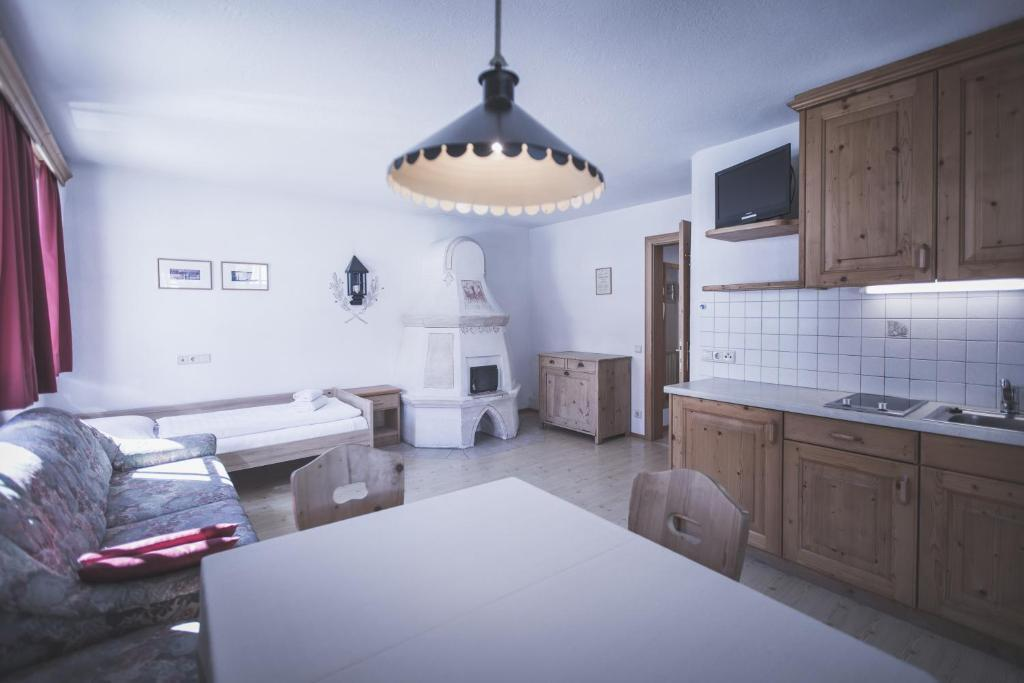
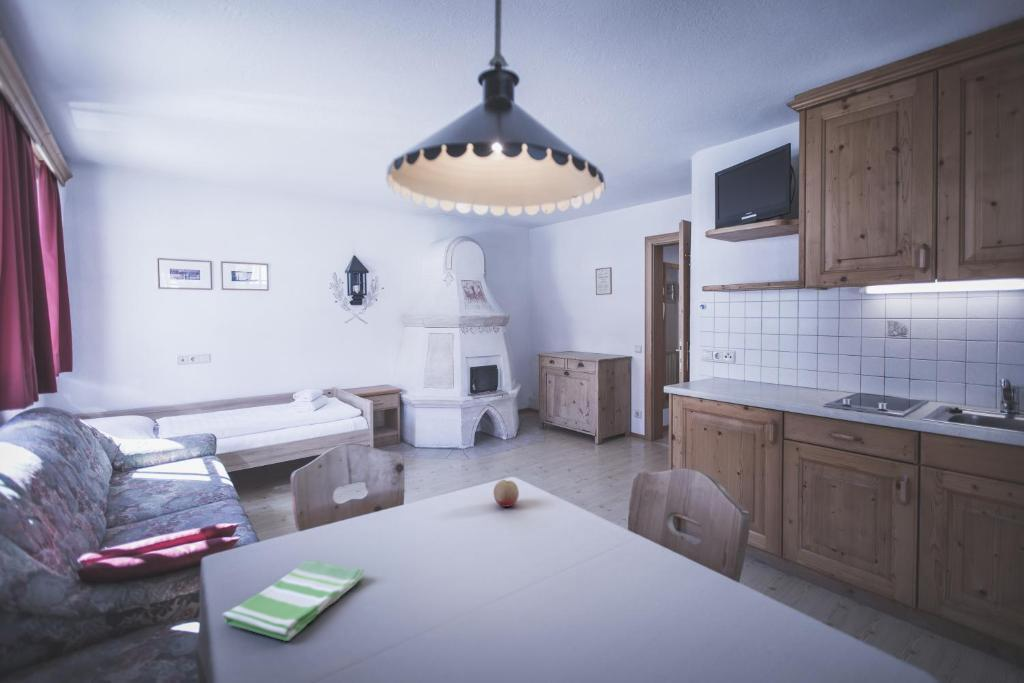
+ dish towel [221,560,365,642]
+ fruit [493,479,520,508]
